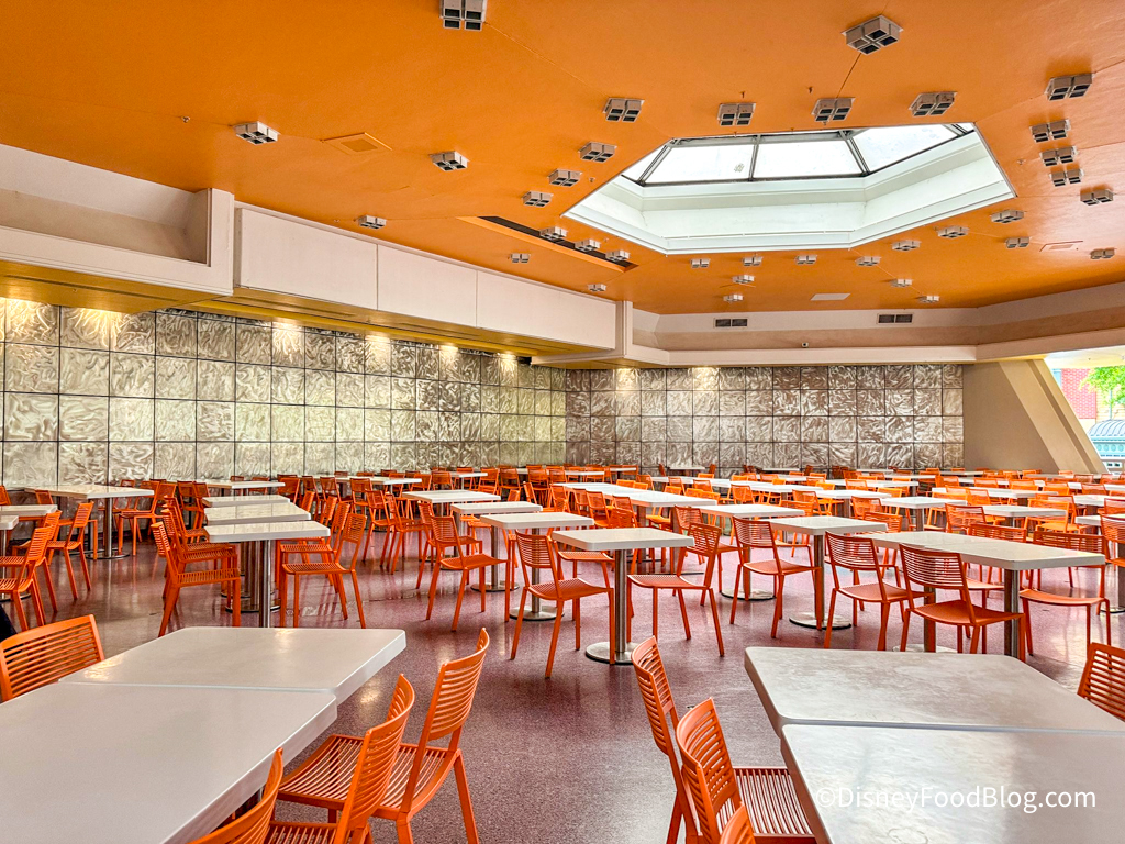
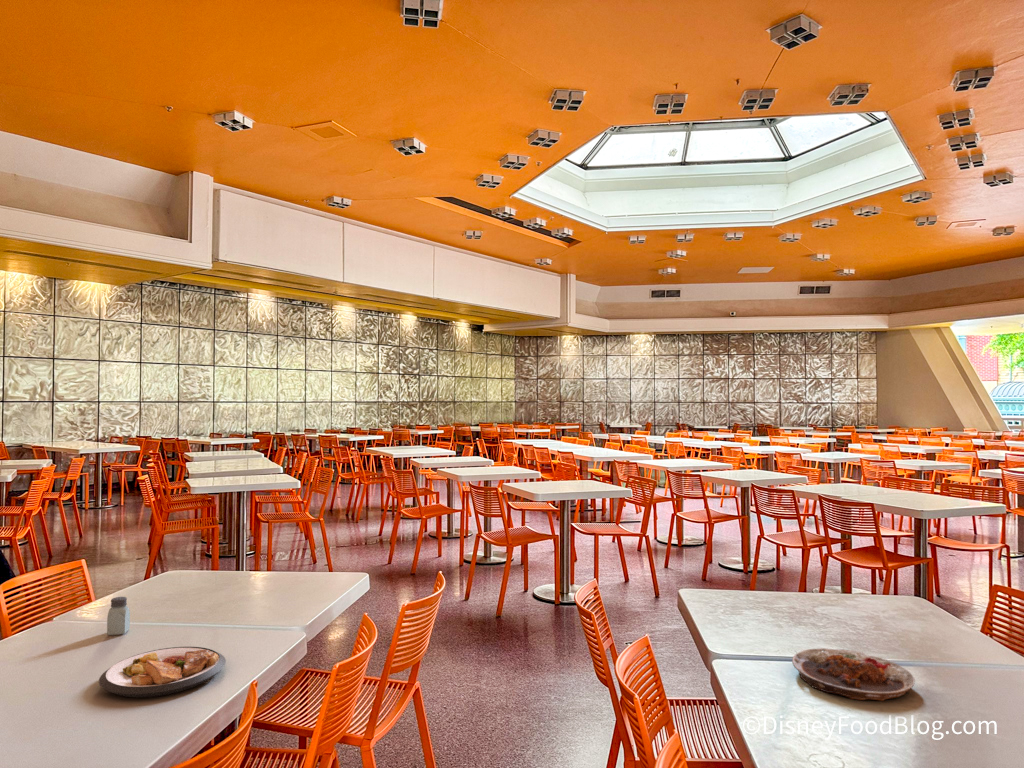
+ plate [791,647,916,702]
+ saltshaker [106,596,131,636]
+ plate [98,646,227,699]
